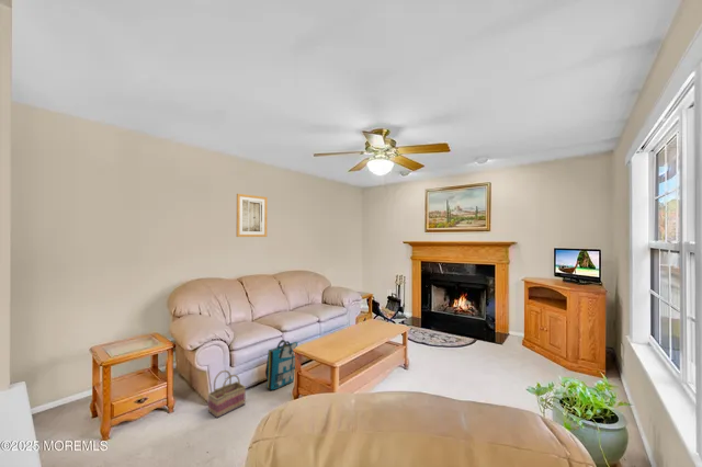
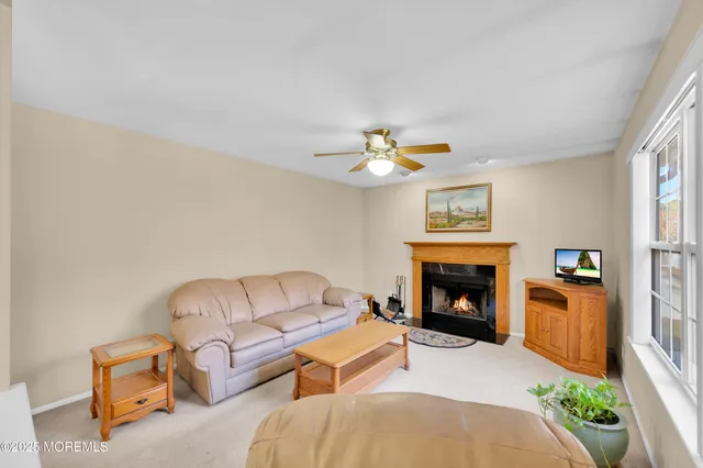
- wall art [236,193,269,238]
- tote bag [264,339,298,390]
- basket [207,369,247,419]
